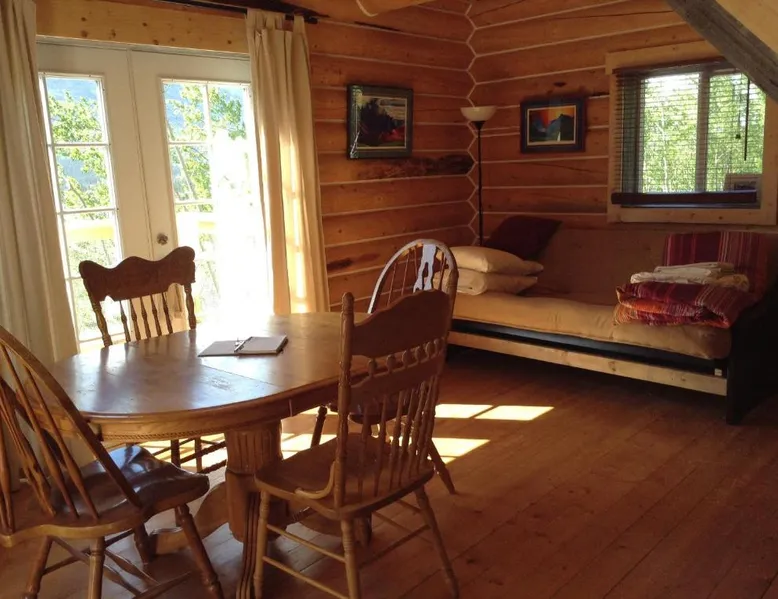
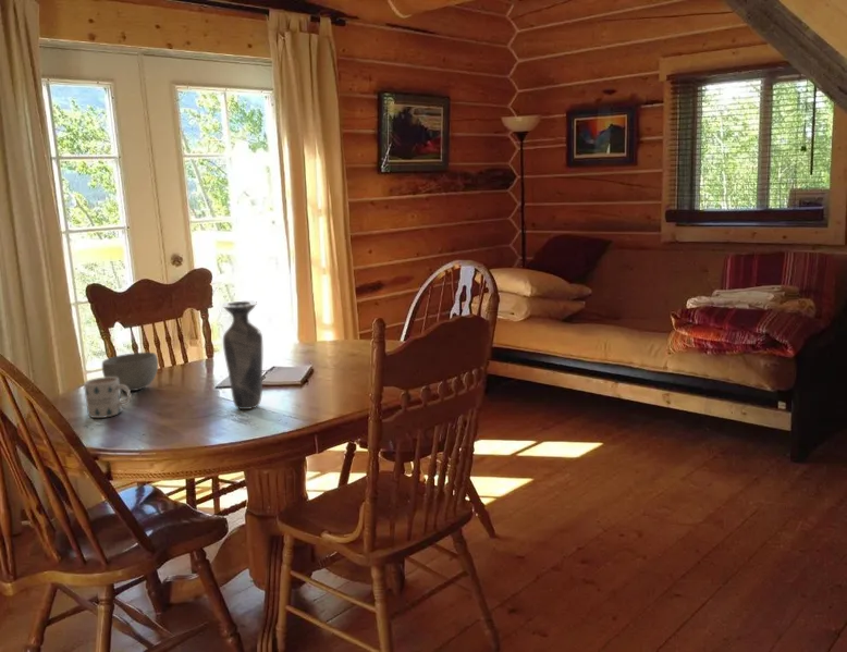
+ bowl [101,352,159,393]
+ vase [221,299,263,410]
+ mug [83,377,133,419]
